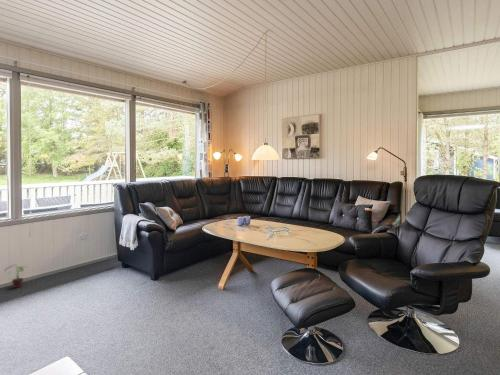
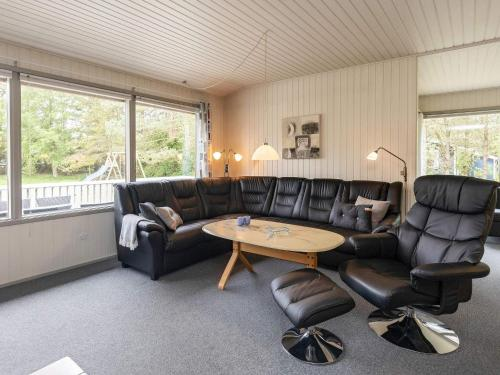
- potted plant [3,264,29,289]
